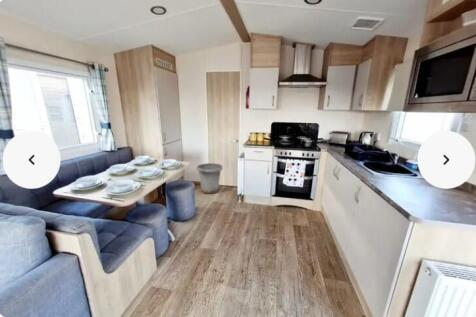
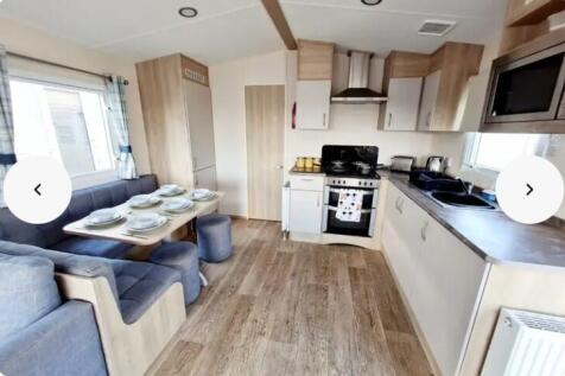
- trash can [195,162,224,195]
